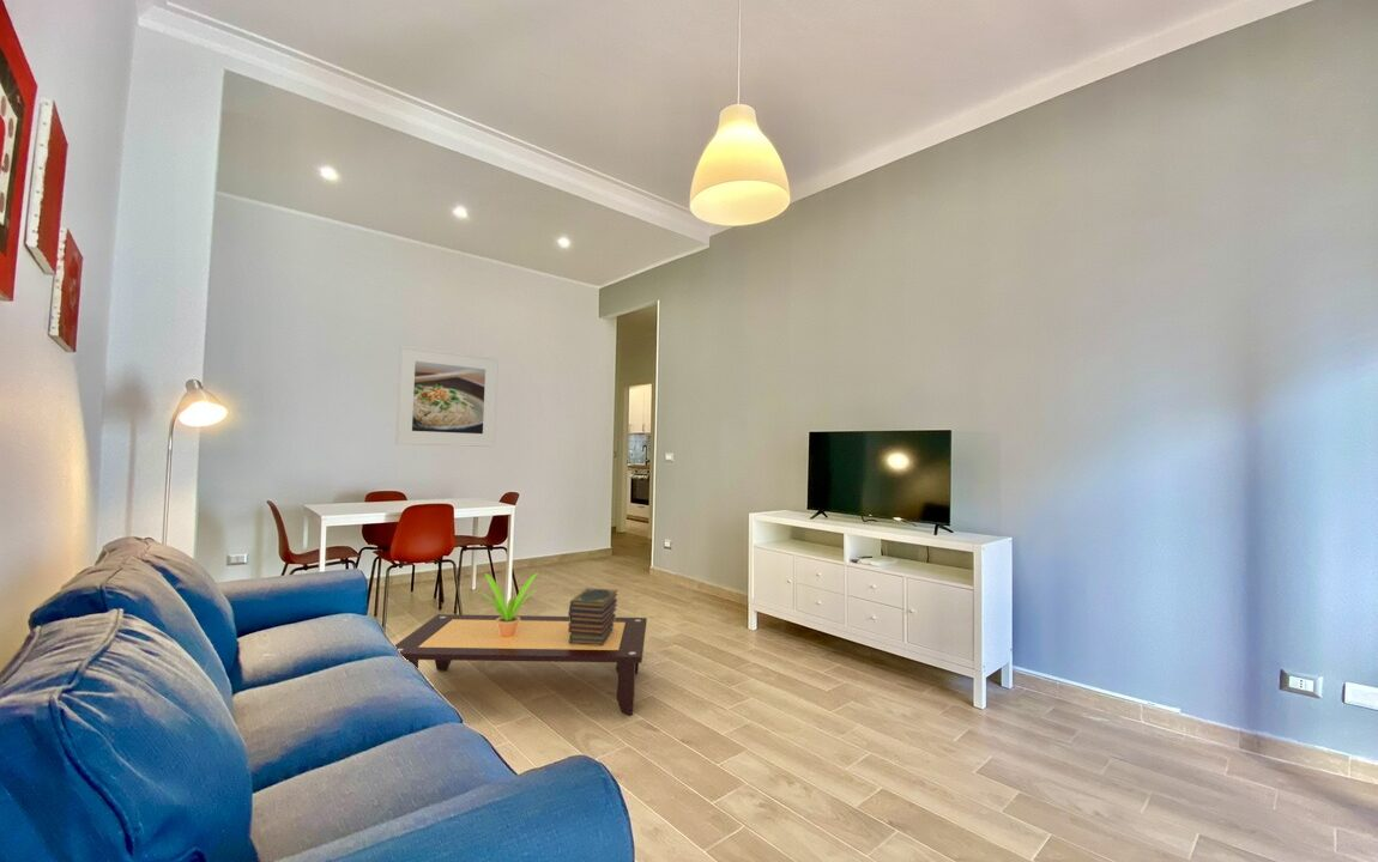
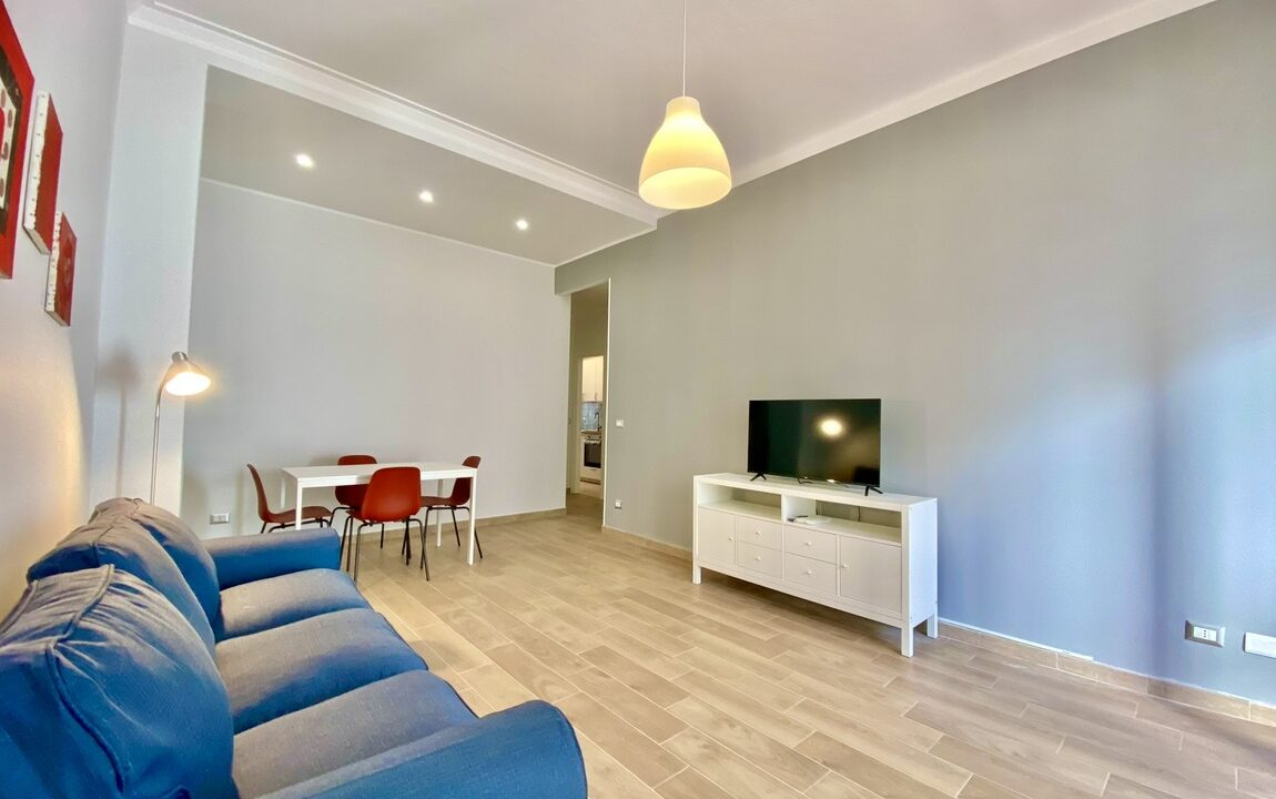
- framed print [394,345,500,448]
- coffee table [394,613,648,716]
- book stack [567,587,620,646]
- potted plant [479,571,539,638]
